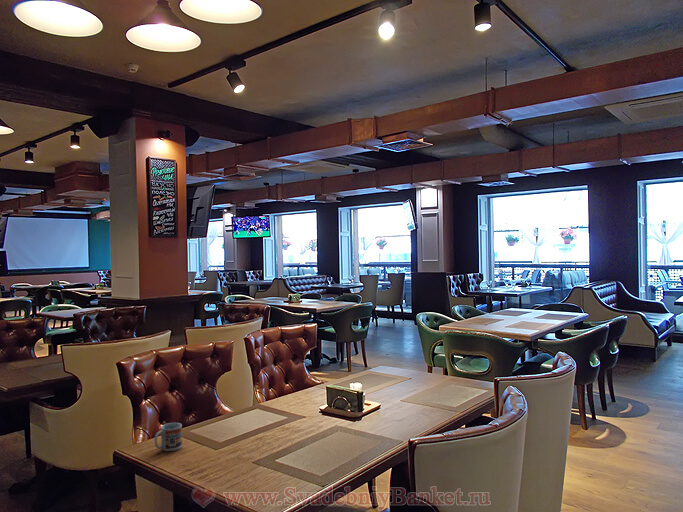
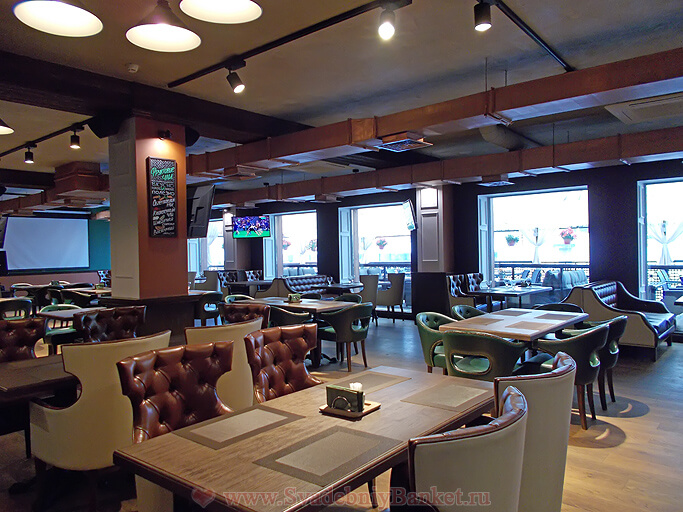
- cup [154,422,183,452]
